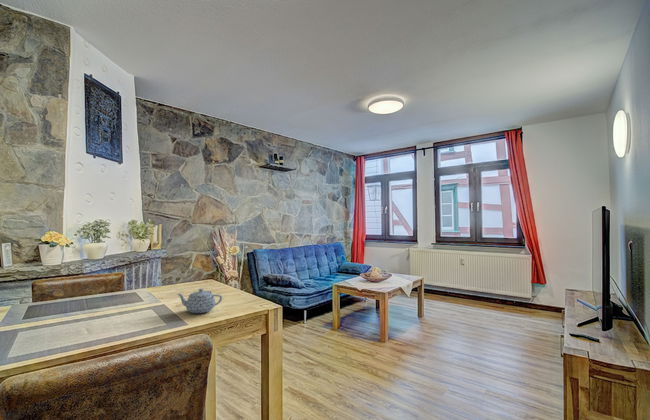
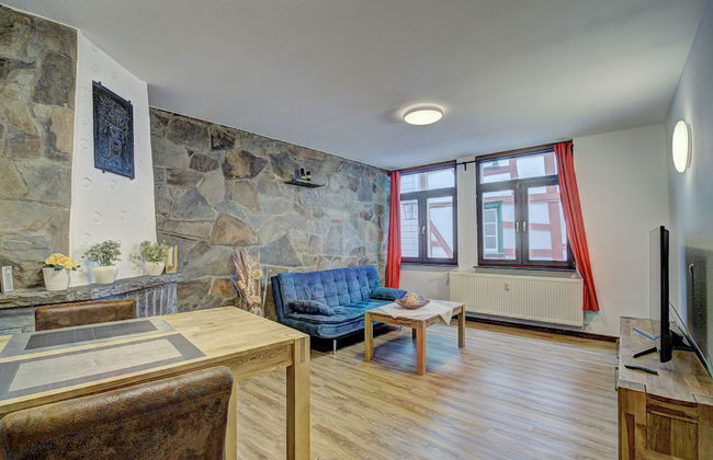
- teapot [176,288,223,314]
